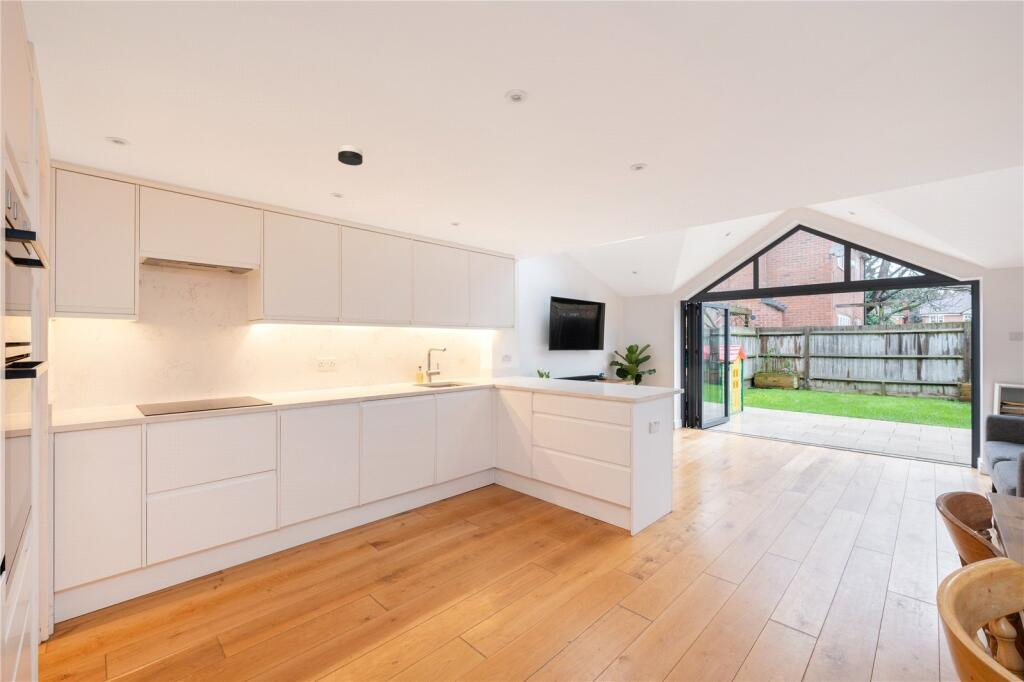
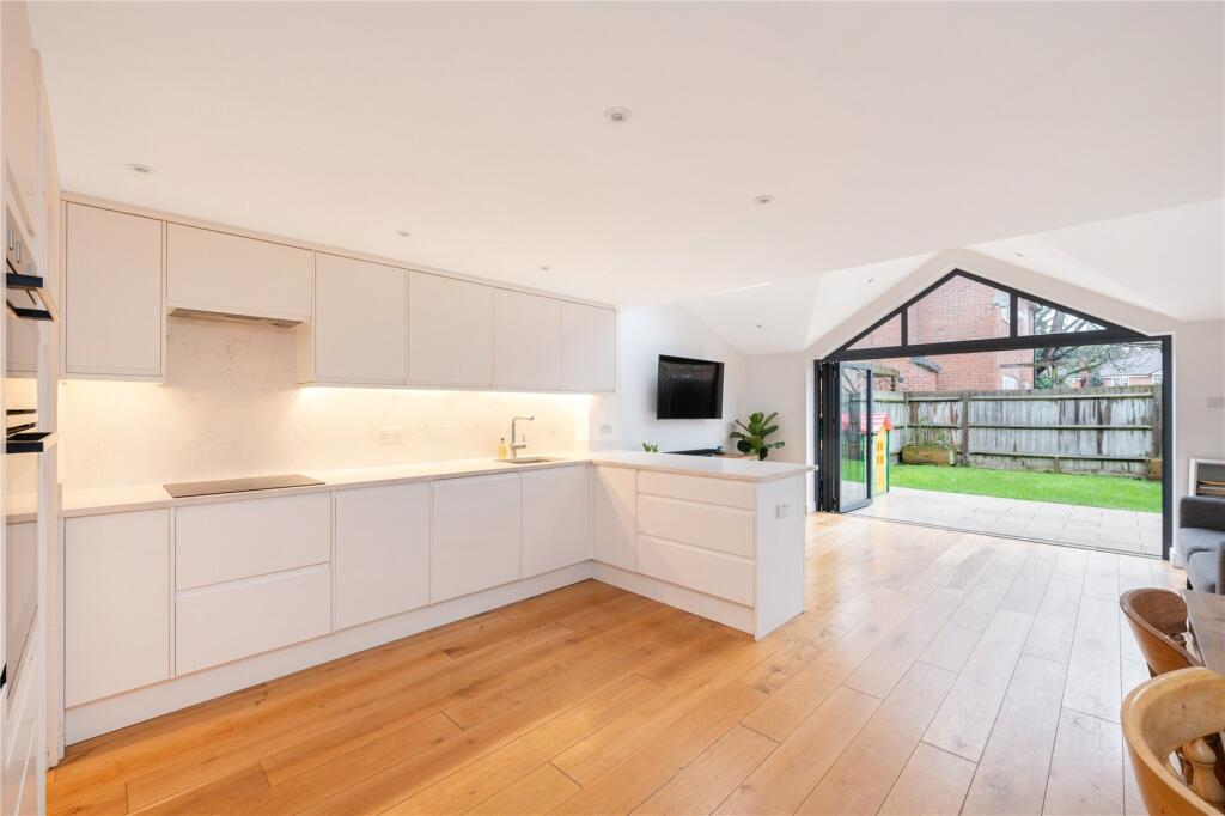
- smoke detector [337,144,364,167]
